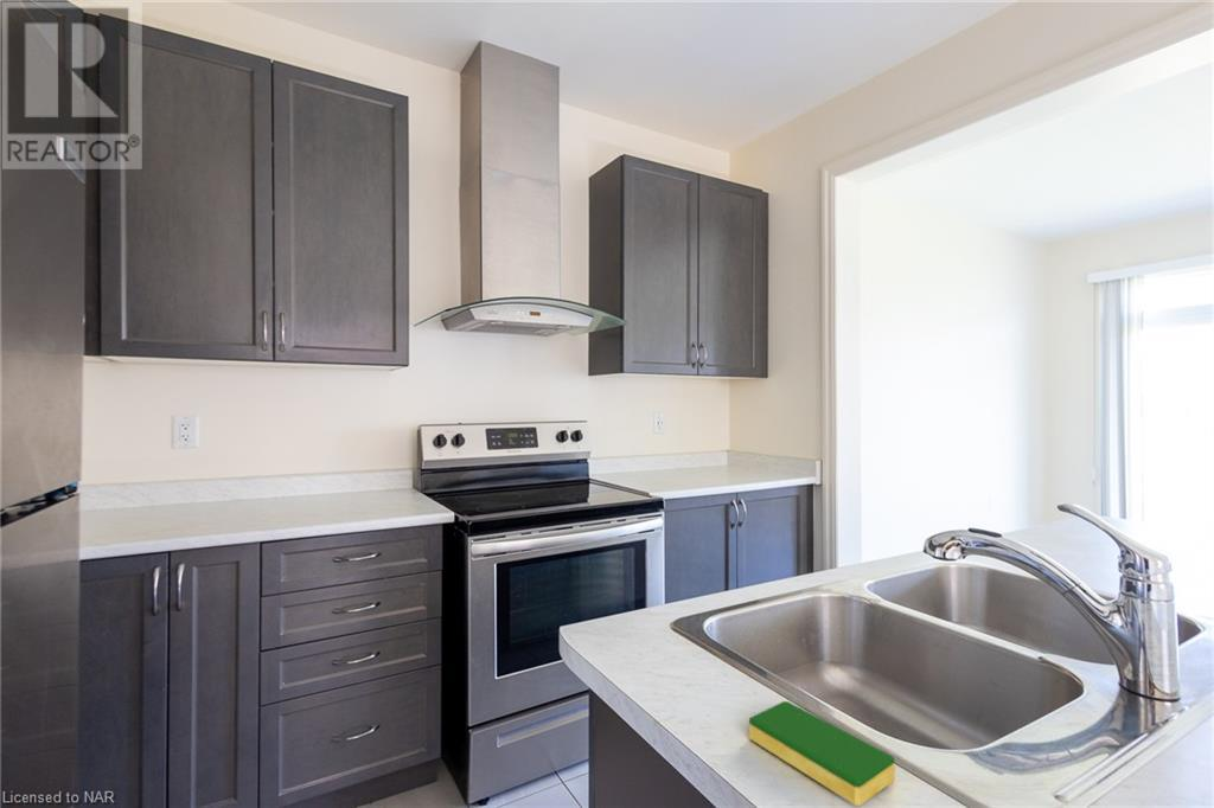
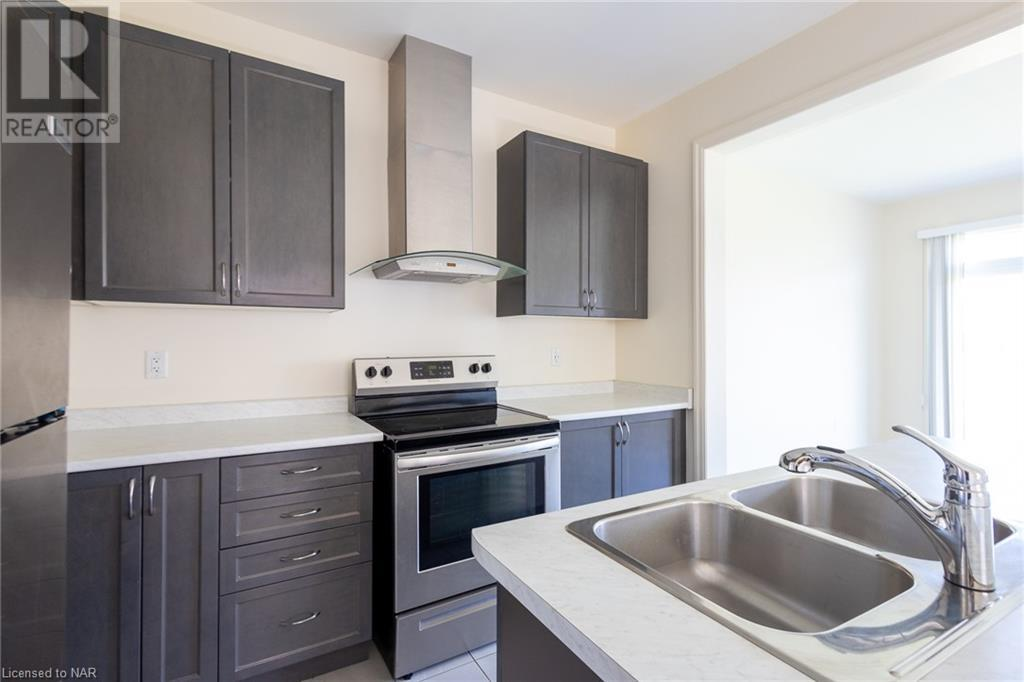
- dish sponge [748,700,896,807]
